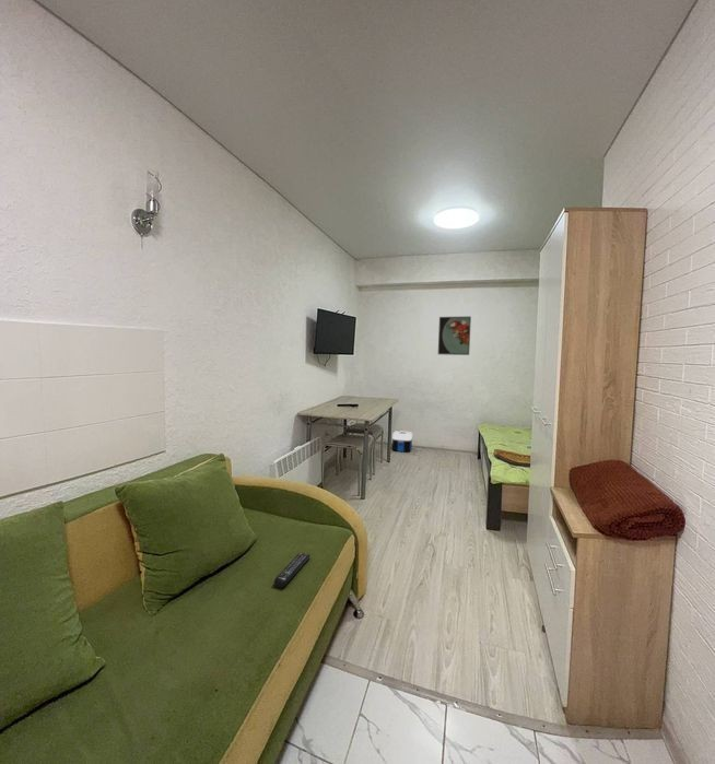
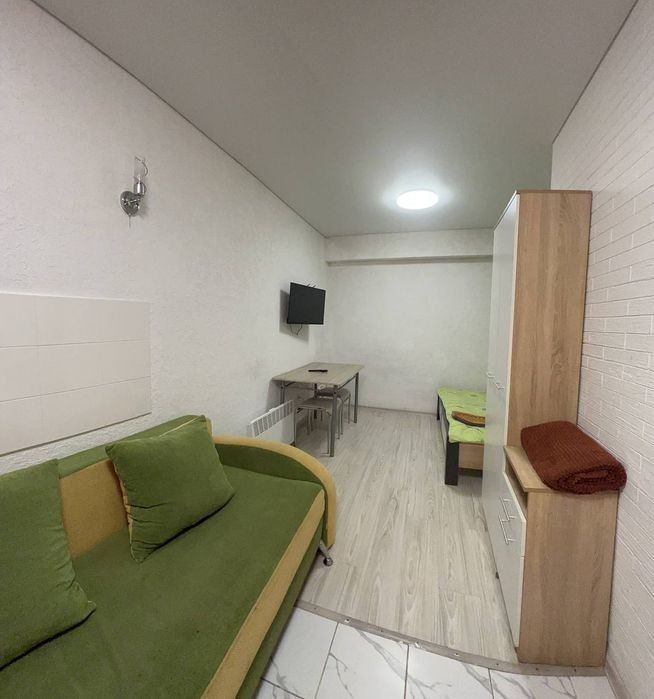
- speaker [391,430,413,452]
- remote control [273,552,312,589]
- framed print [437,315,472,356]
